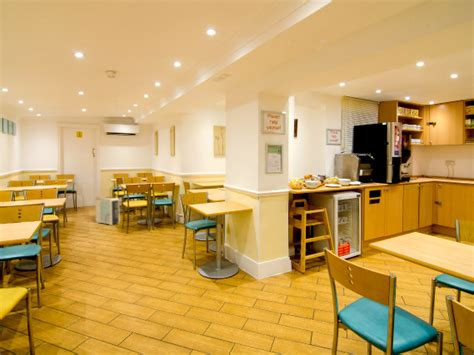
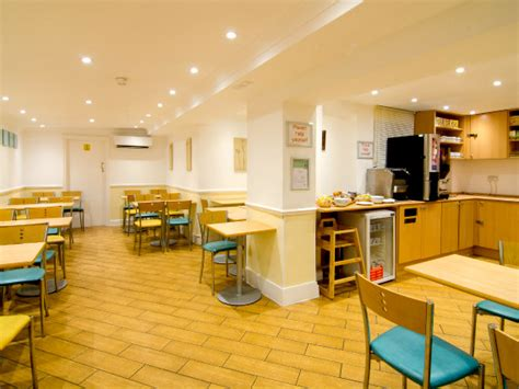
- air purifier [94,195,120,226]
